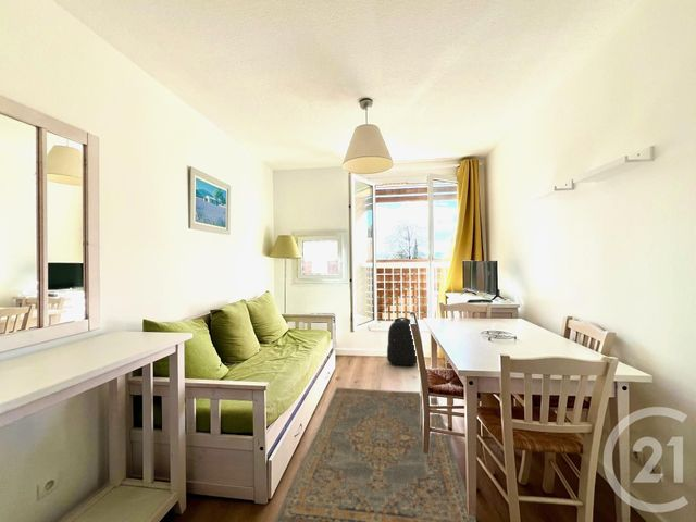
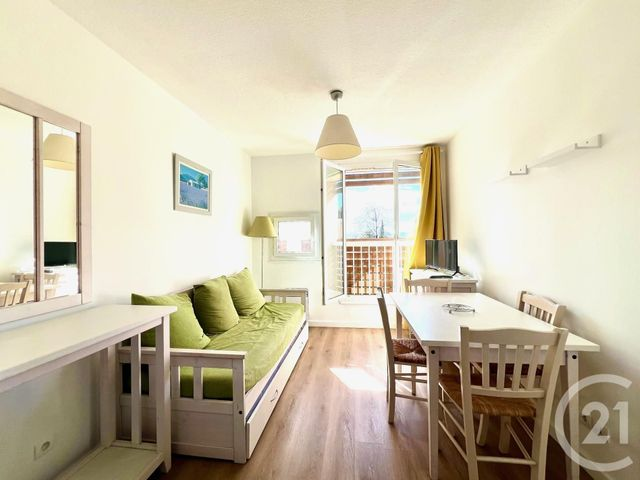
- backpack [386,316,418,366]
- rug [274,387,477,522]
